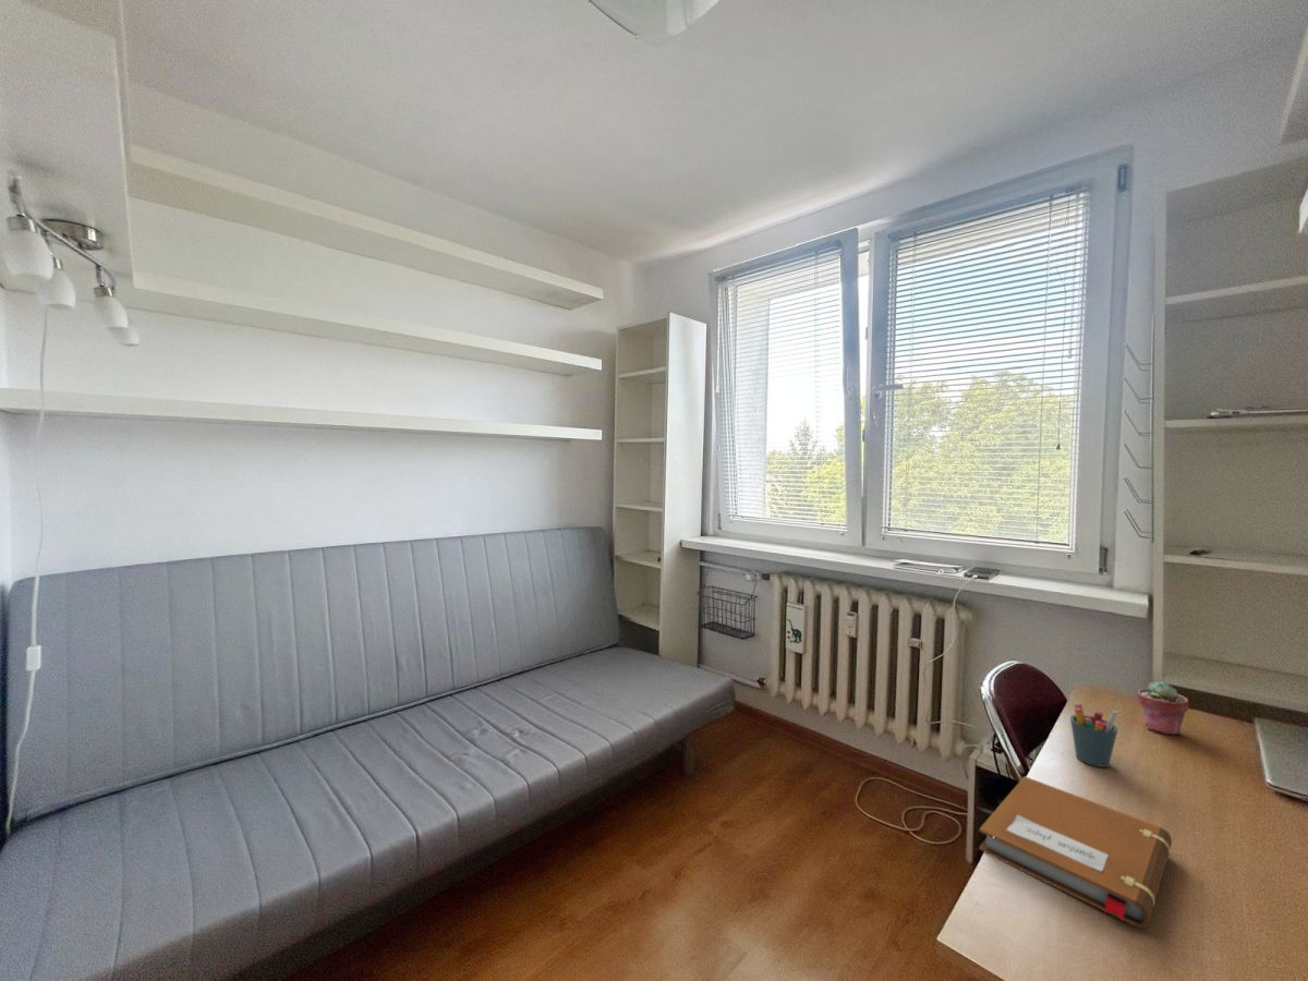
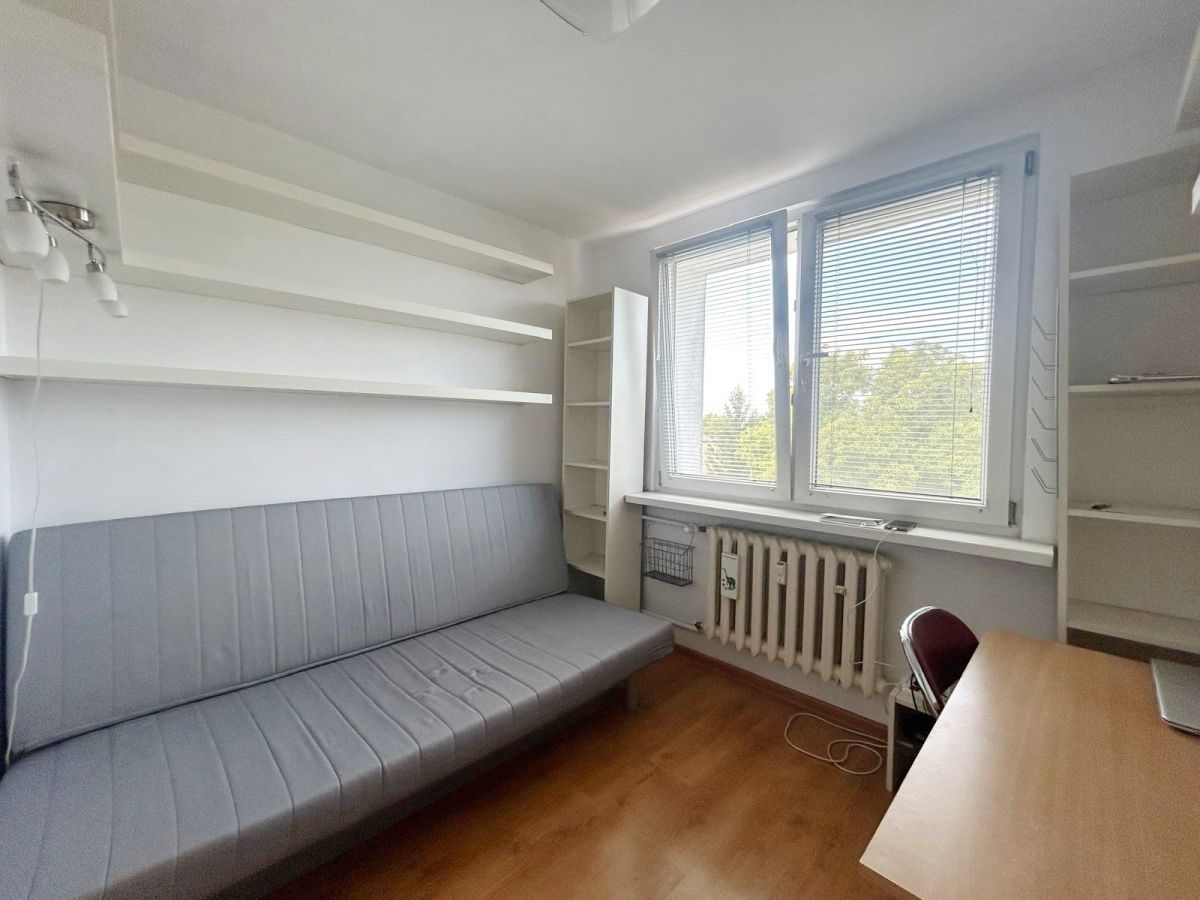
- notebook [978,775,1173,929]
- potted succulent [1136,680,1189,736]
- pen holder [1069,703,1119,768]
